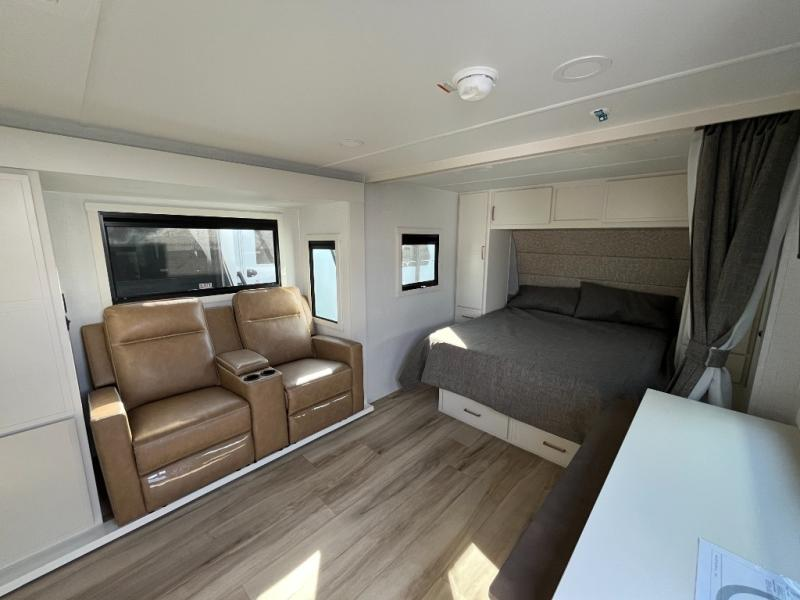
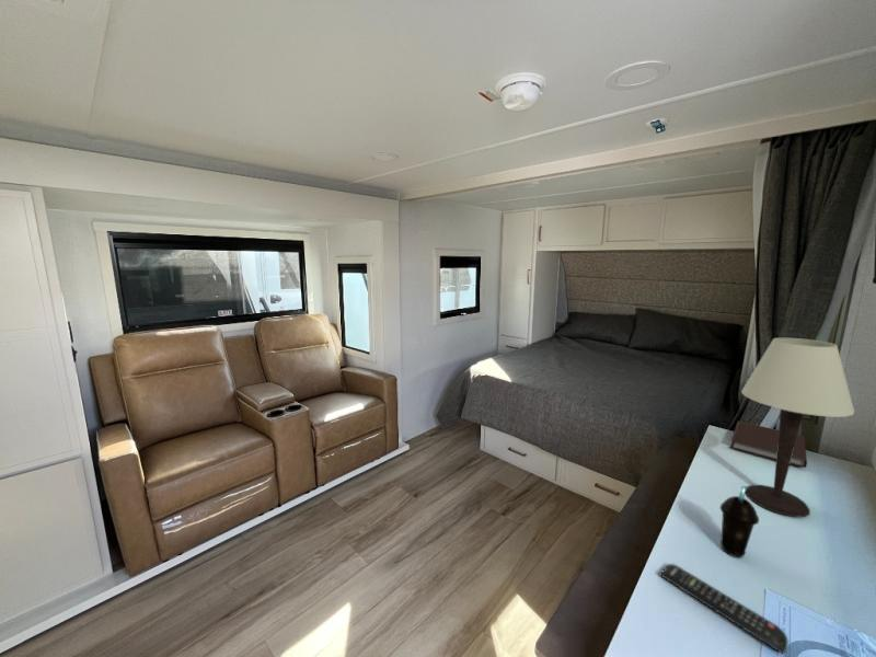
+ notebook [729,420,808,469]
+ remote control [658,563,789,655]
+ table lamp [740,337,855,518]
+ cup [719,485,760,558]
